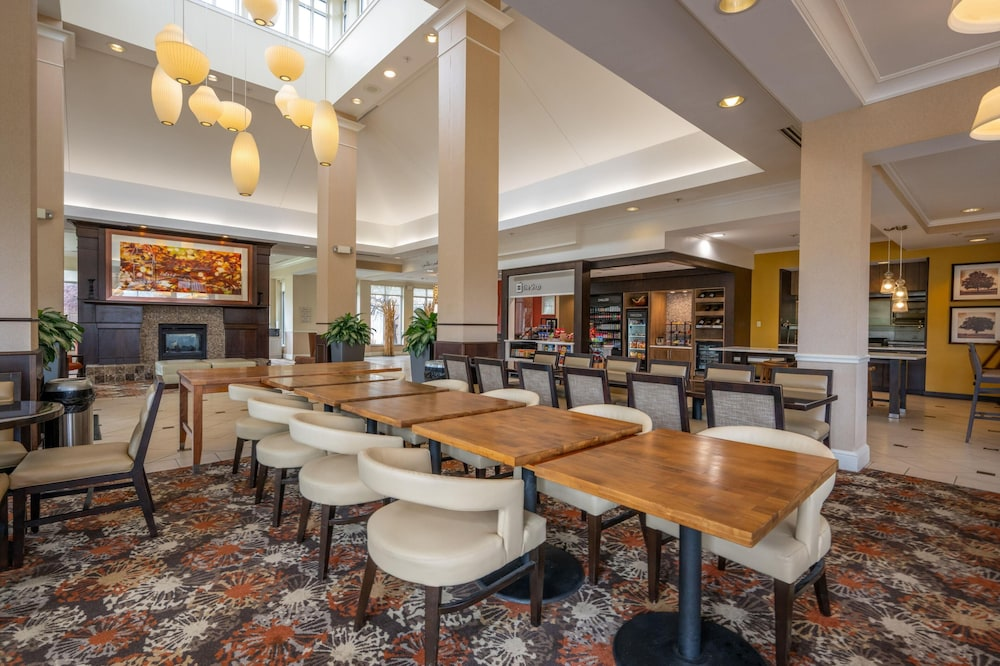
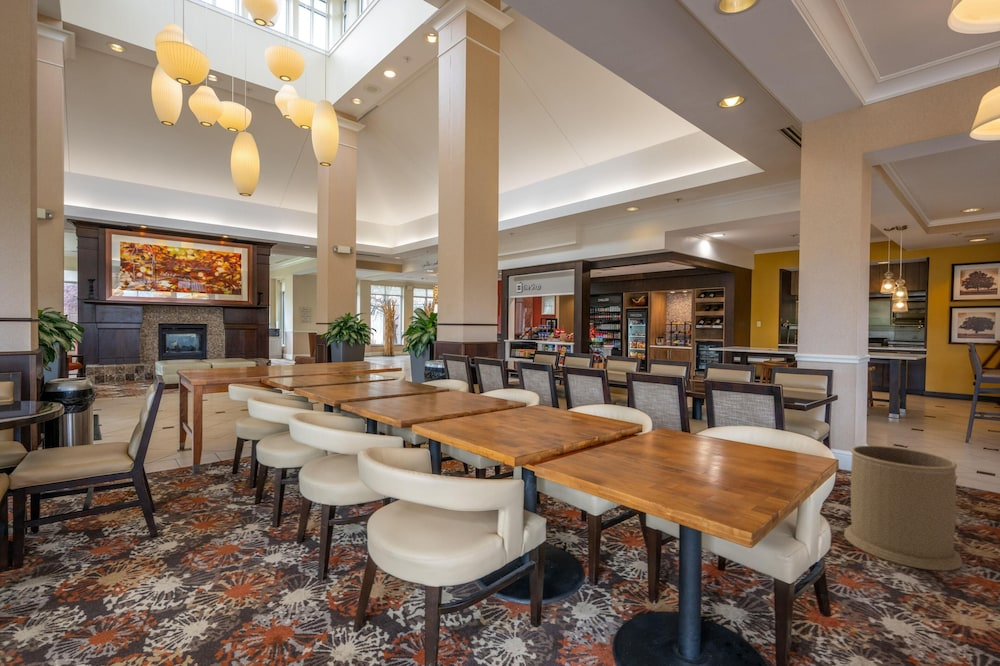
+ trash can [843,445,964,572]
